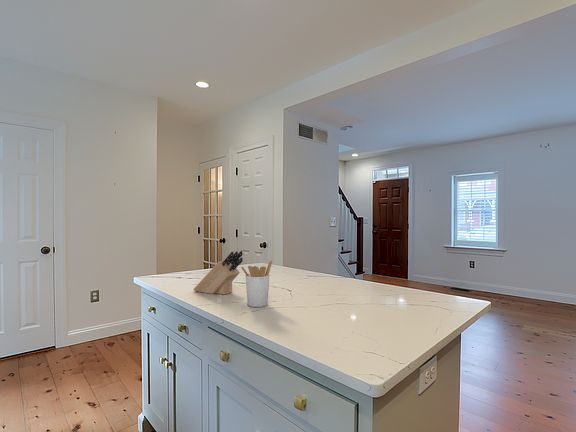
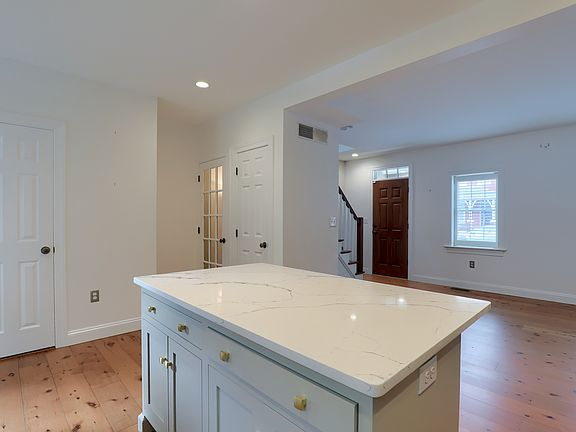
- utensil holder [240,259,273,308]
- knife block [193,250,244,296]
